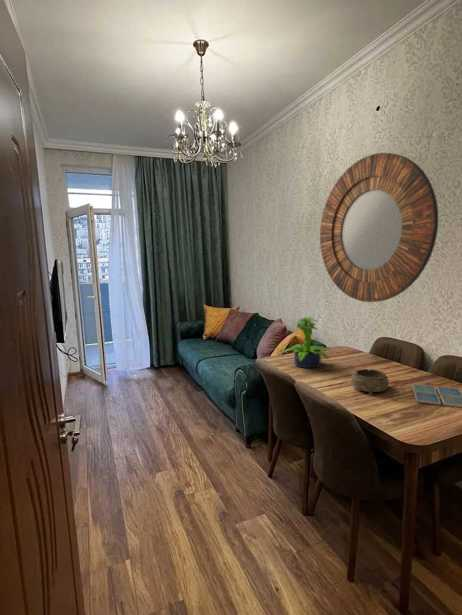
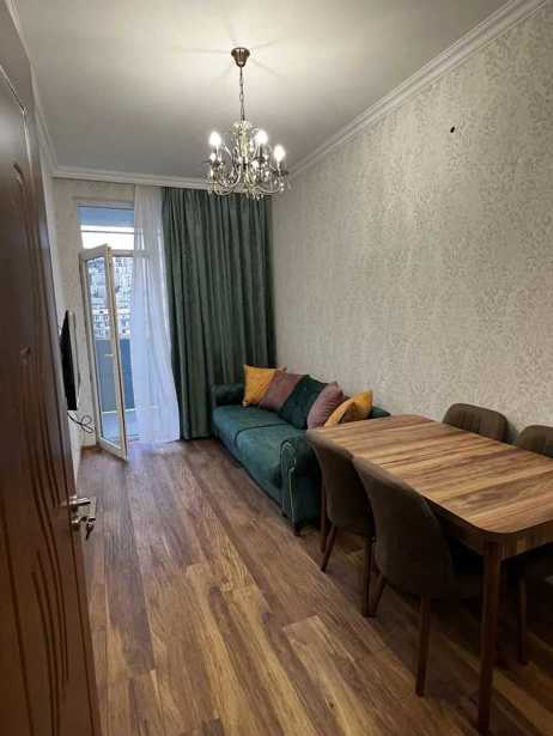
- drink coaster [411,383,462,408]
- decorative bowl [350,368,390,396]
- potted plant [281,316,332,369]
- home mirror [319,152,439,303]
